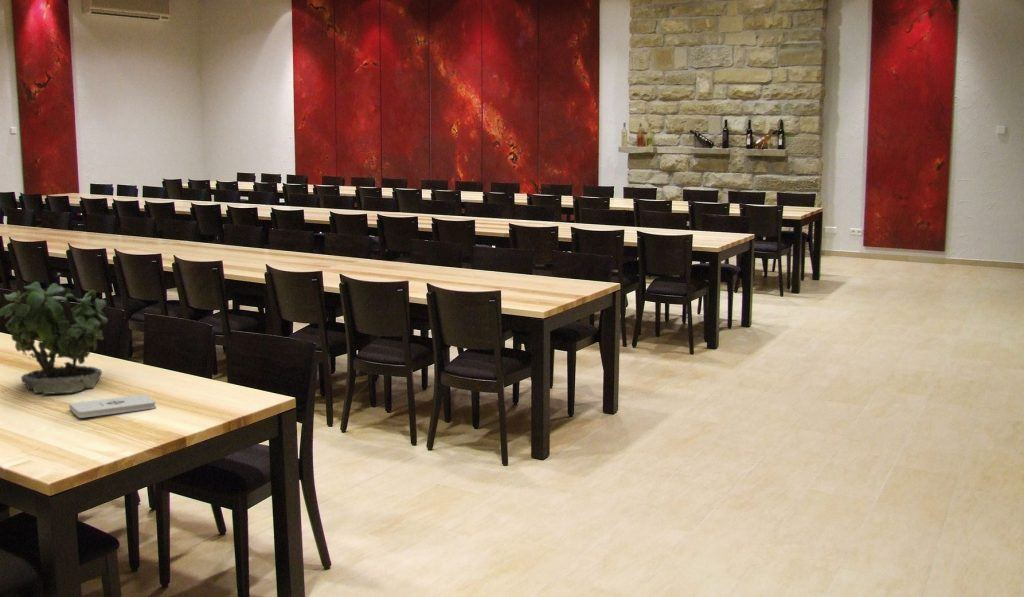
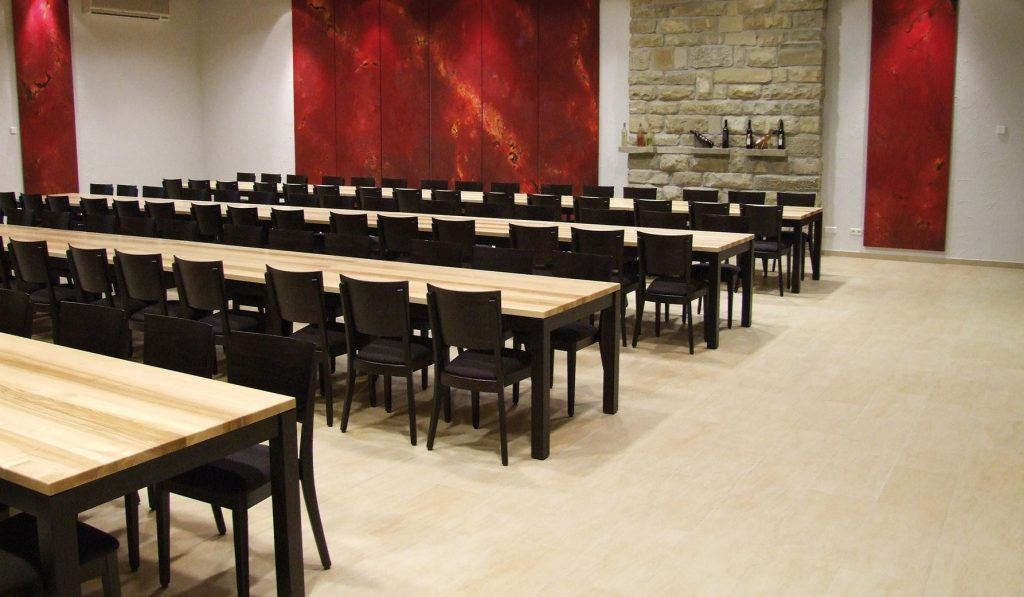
- potted plant [0,272,108,395]
- notepad [68,393,157,419]
